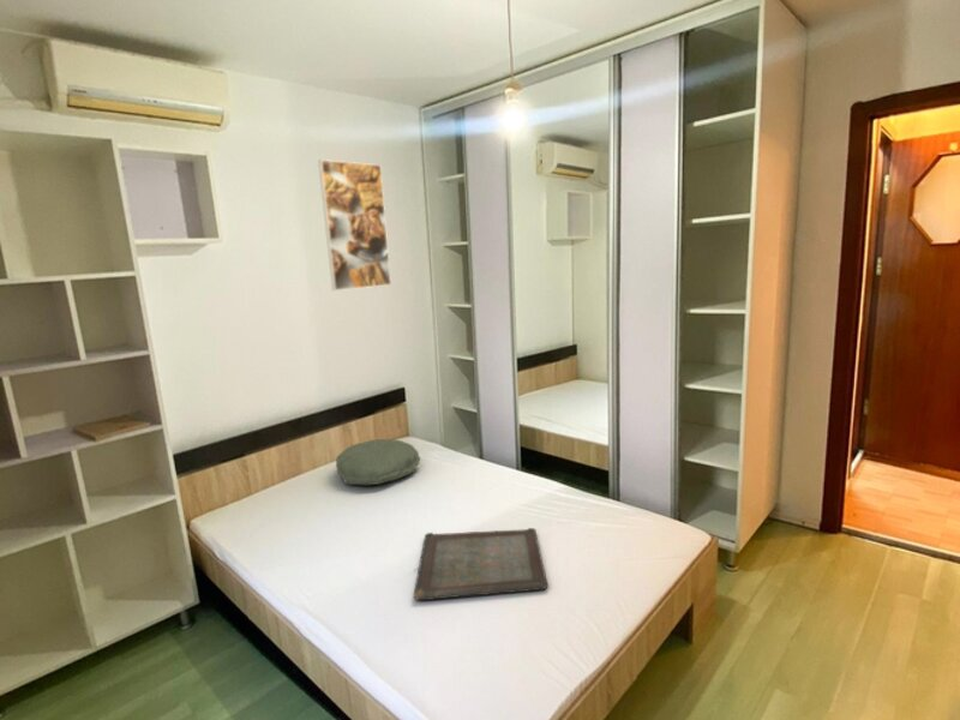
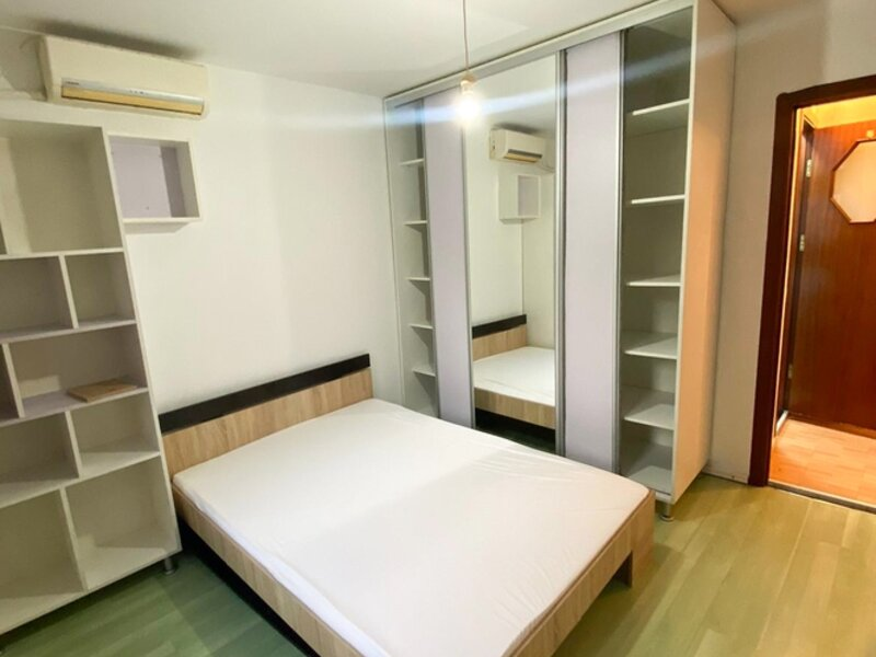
- serving tray [413,527,548,601]
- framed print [317,158,392,292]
- pillow [335,438,421,486]
